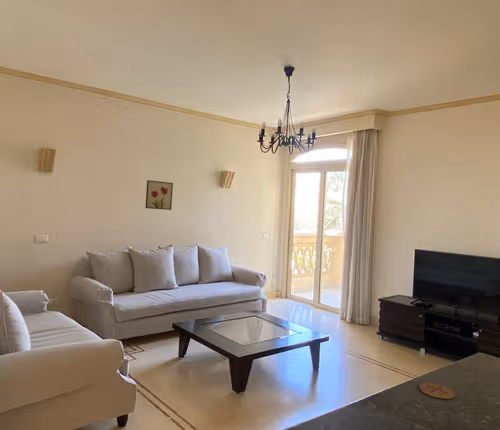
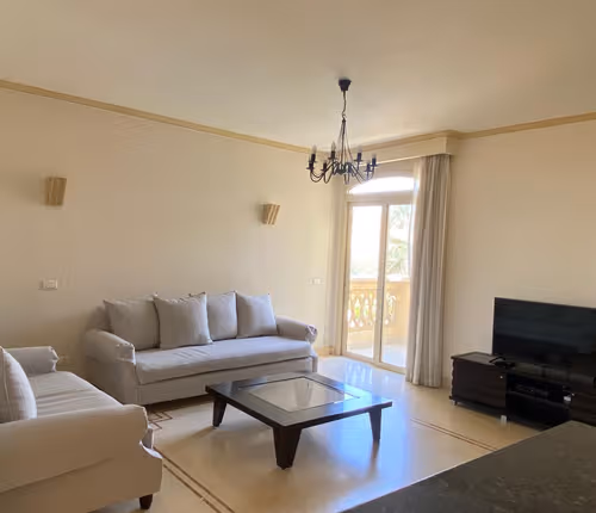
- coaster [418,382,456,400]
- wall art [144,179,174,211]
